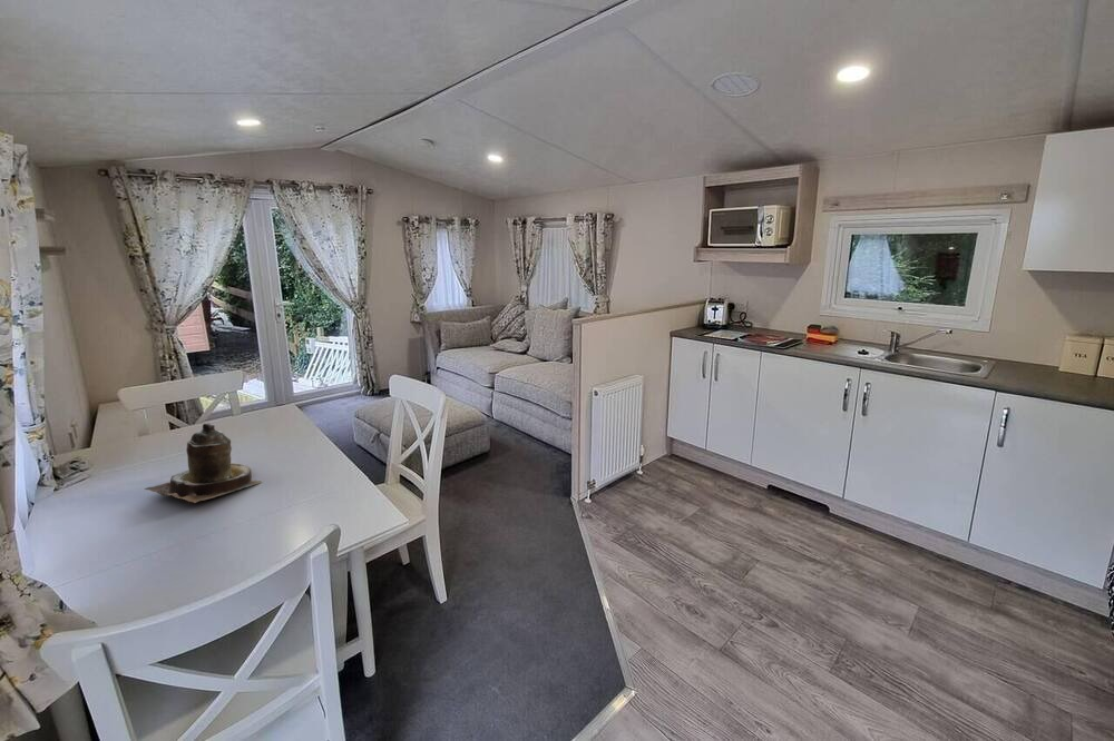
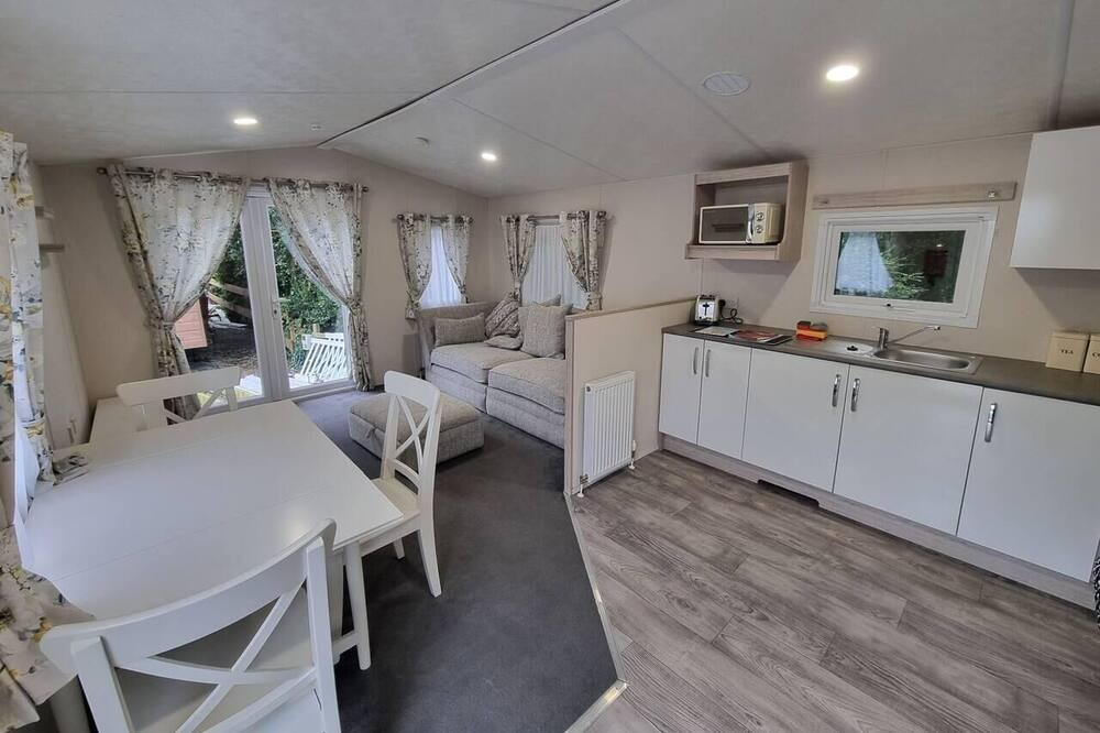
- teapot [144,422,263,504]
